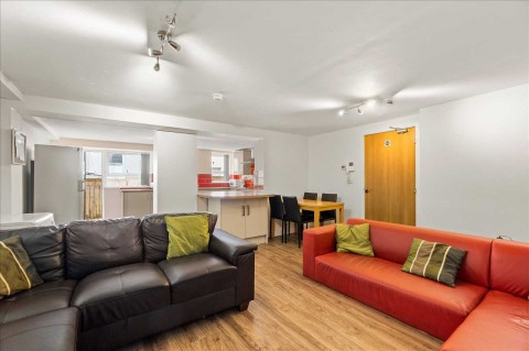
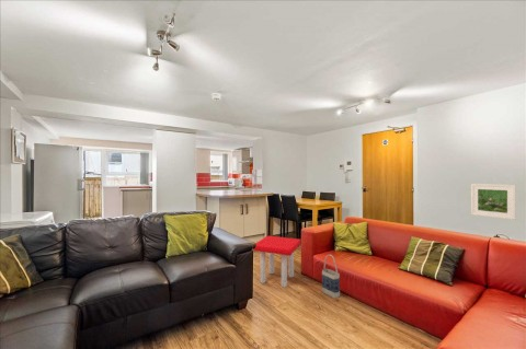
+ bag [321,254,341,300]
+ stool [252,235,301,289]
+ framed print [470,183,517,221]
